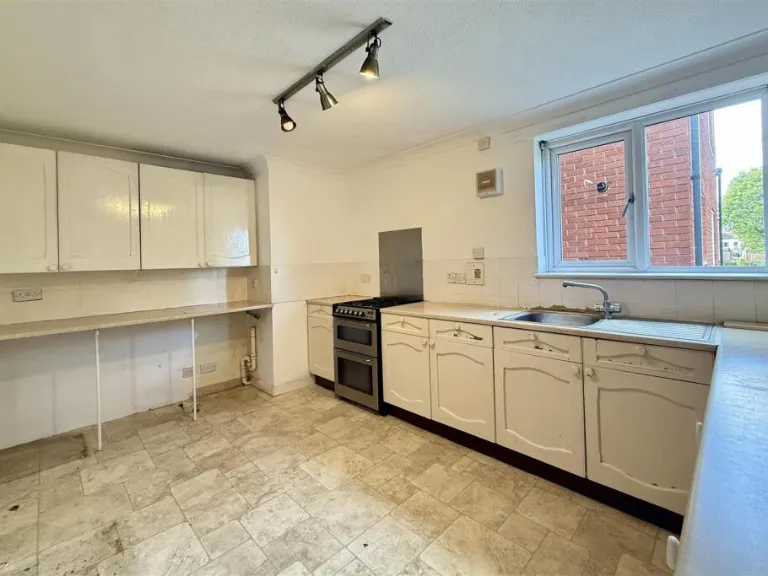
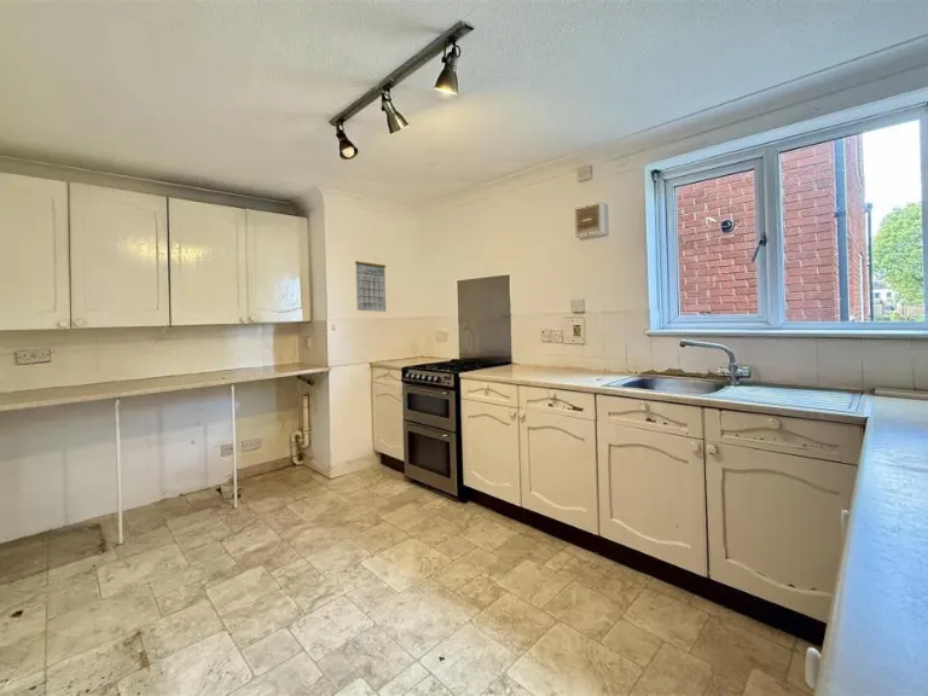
+ calendar [354,257,387,313]
